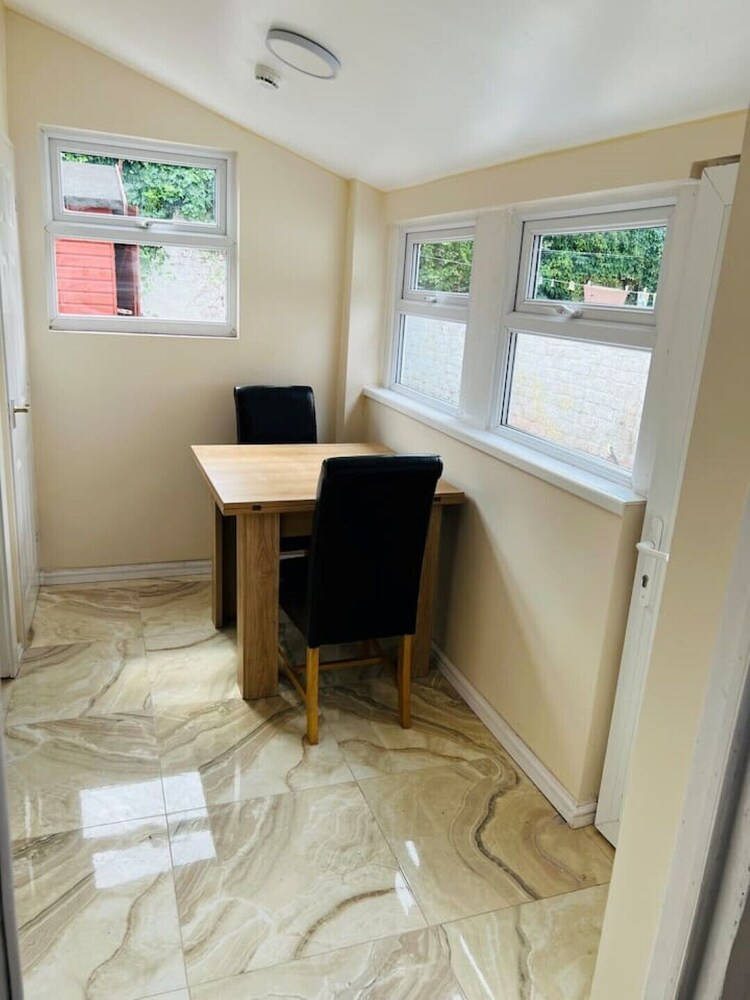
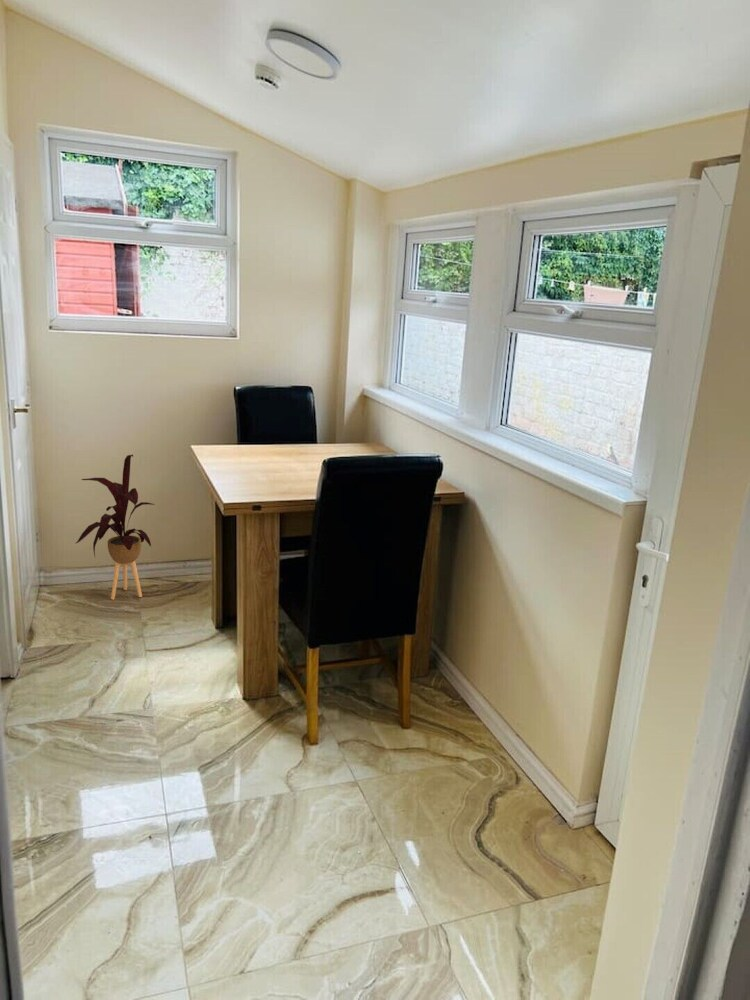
+ house plant [74,454,156,600]
